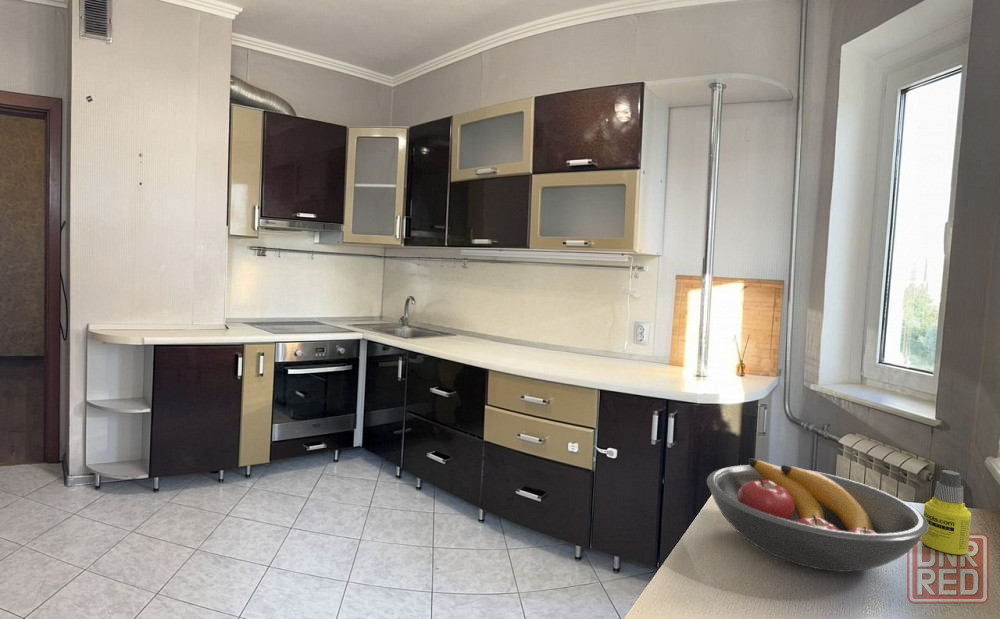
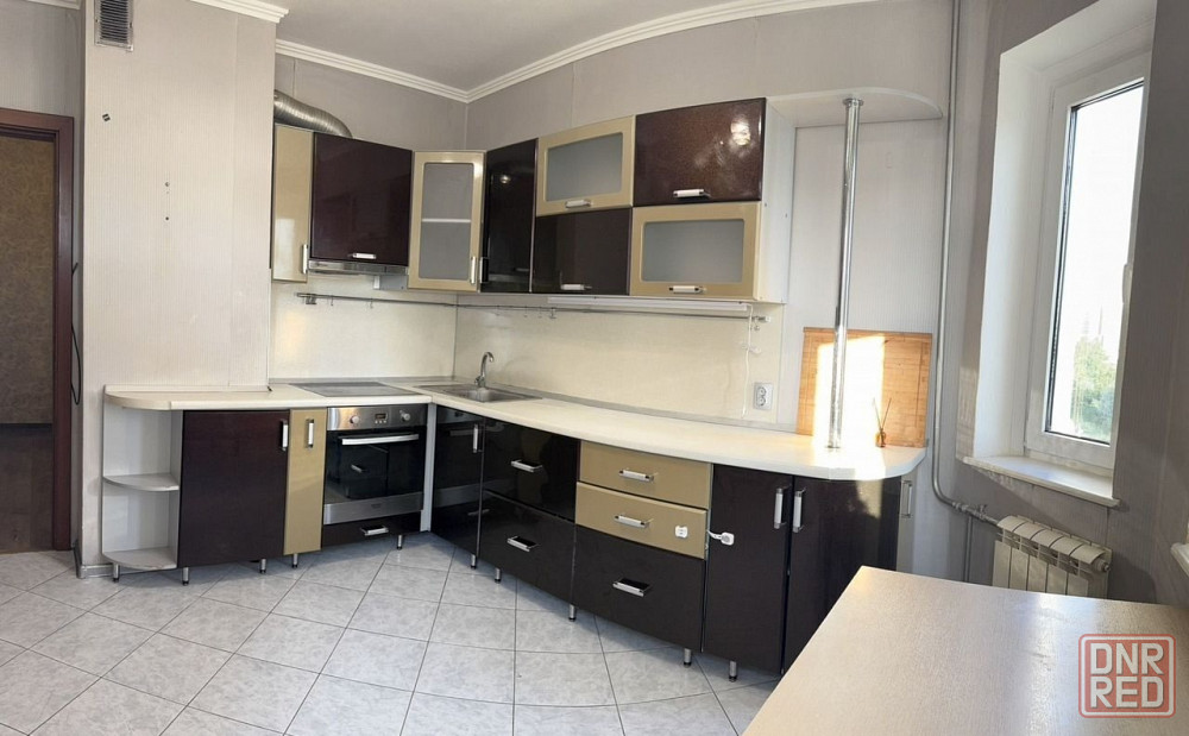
- bottle [921,469,972,556]
- fruit bowl [706,457,929,573]
